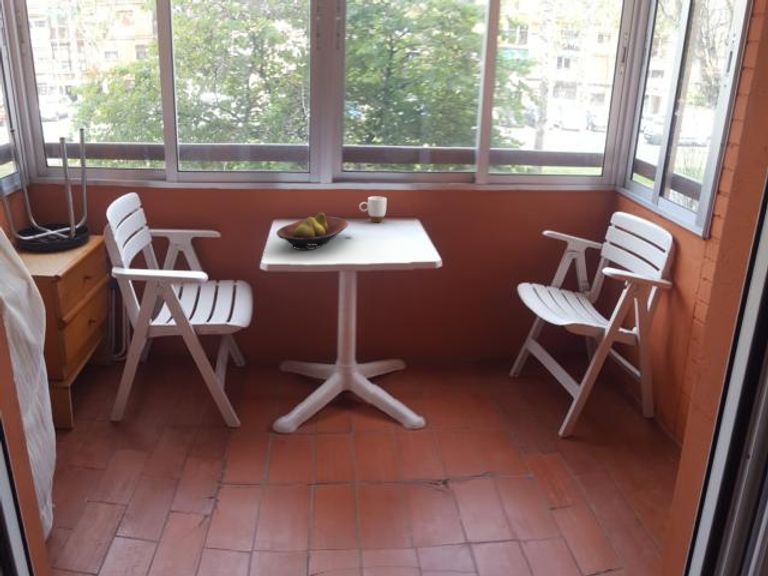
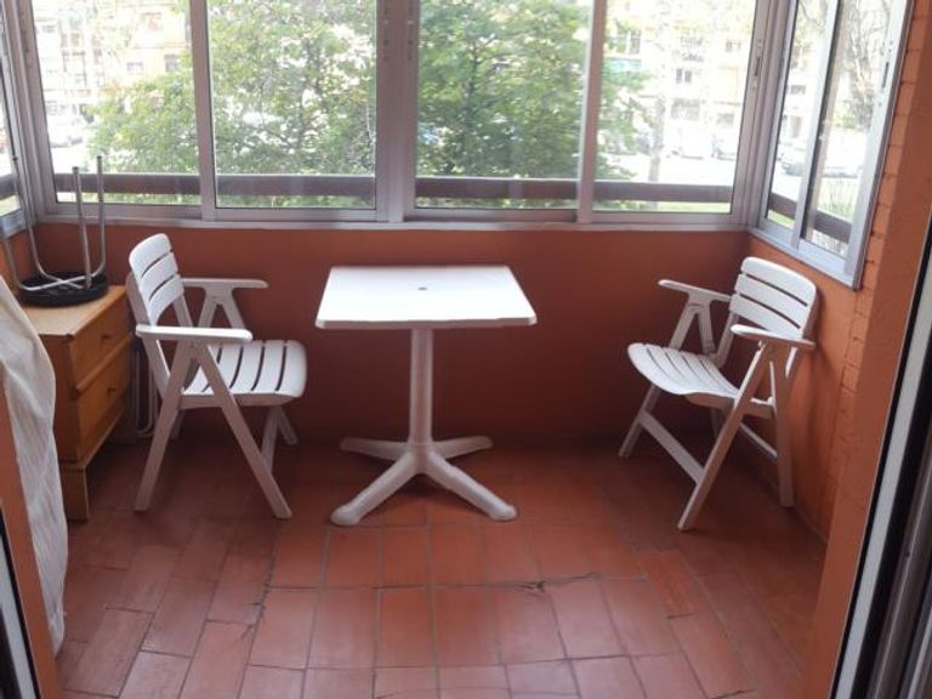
- mug [358,195,388,223]
- fruit bowl [276,212,349,251]
